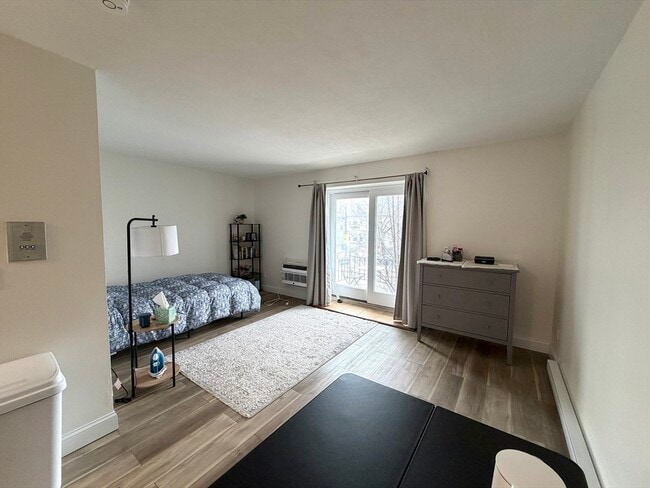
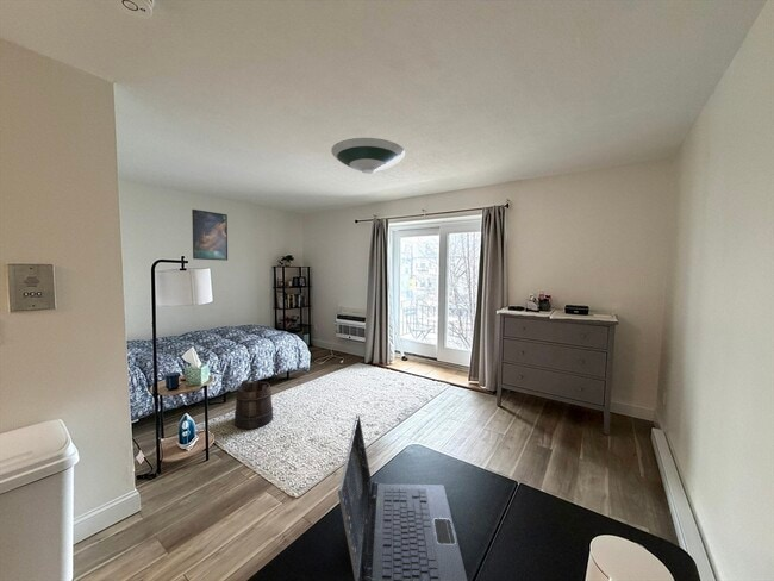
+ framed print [191,208,229,262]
+ laptop computer [337,413,469,581]
+ bucket [233,379,274,430]
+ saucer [330,137,406,175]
